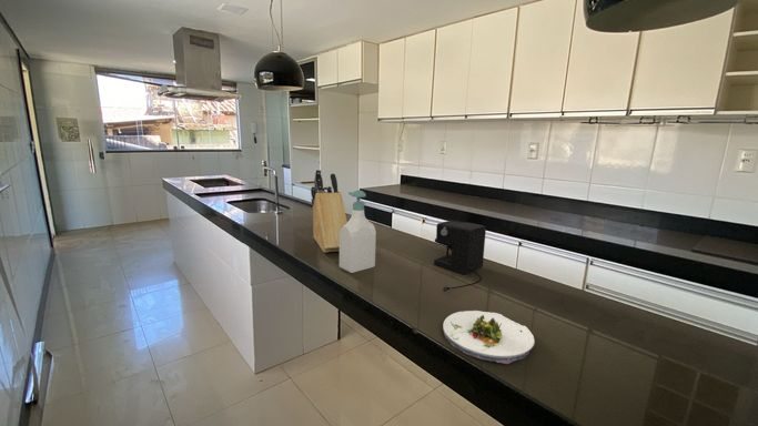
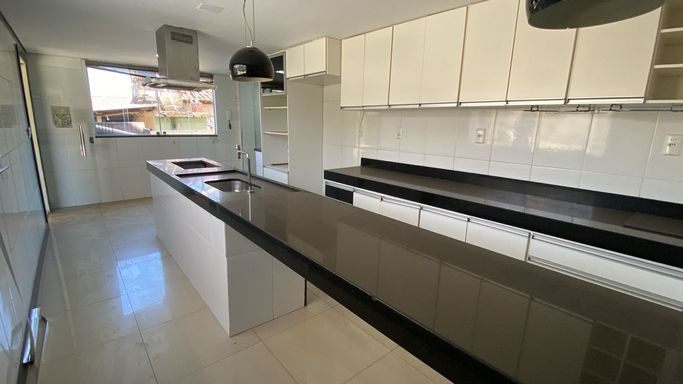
- knife block [310,169,348,254]
- salad plate [442,310,536,365]
- coffee maker [433,220,487,292]
- soap bottle [338,190,377,274]
